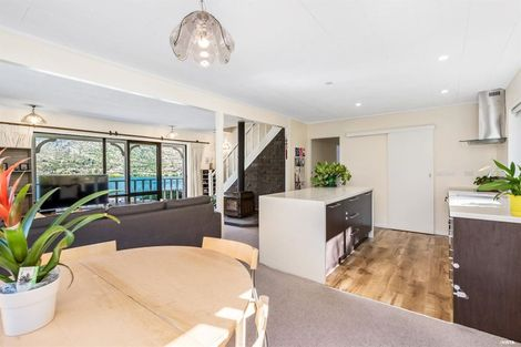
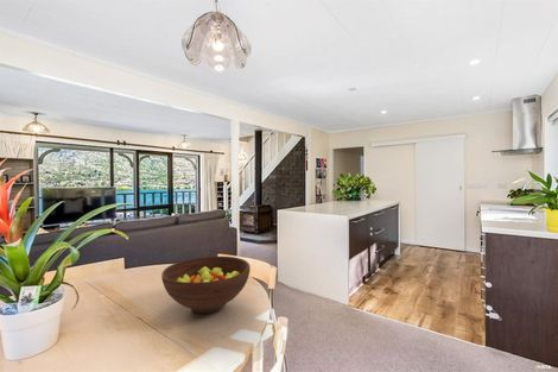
+ fruit bowl [160,256,252,314]
